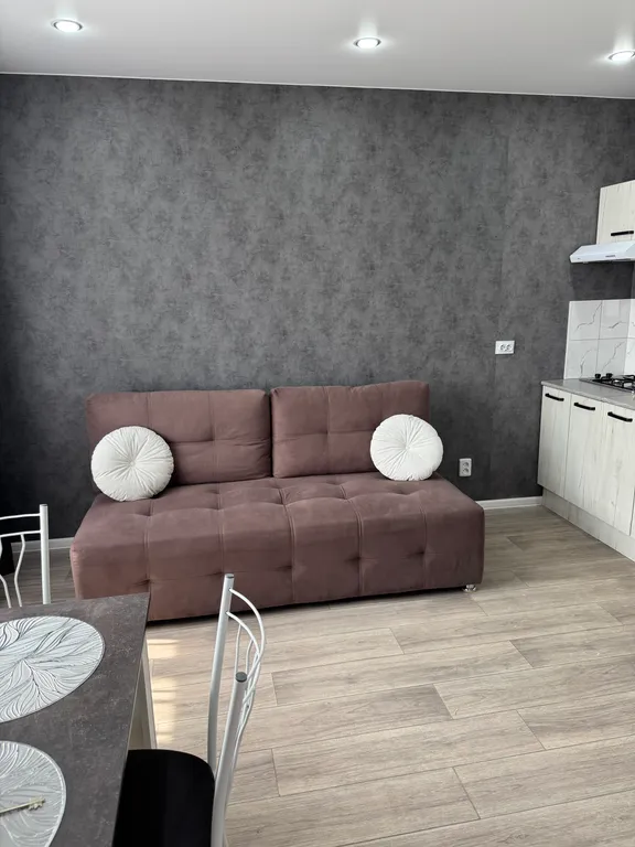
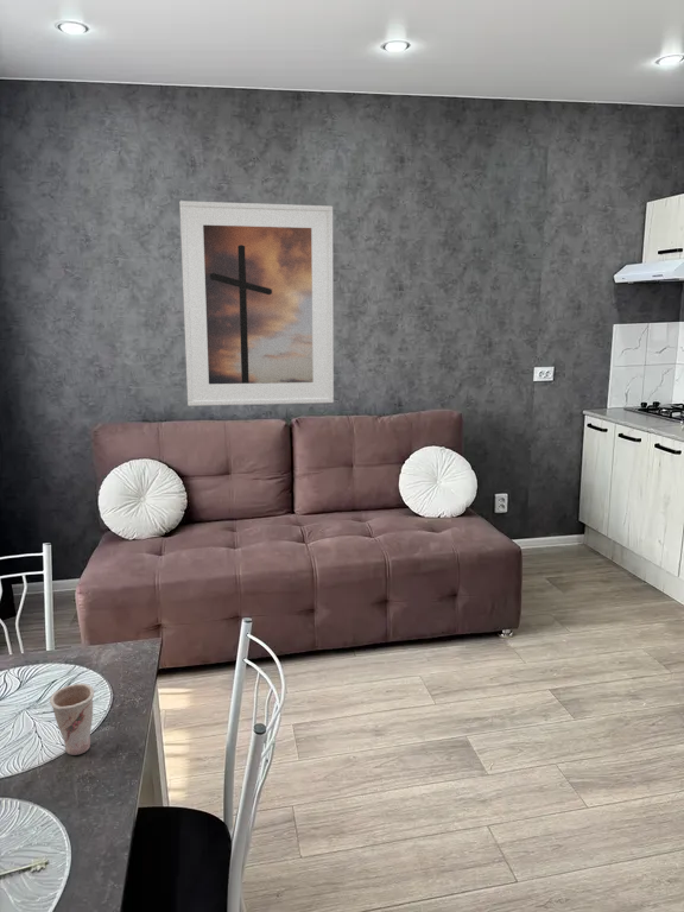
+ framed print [178,200,335,407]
+ cup [49,683,95,756]
